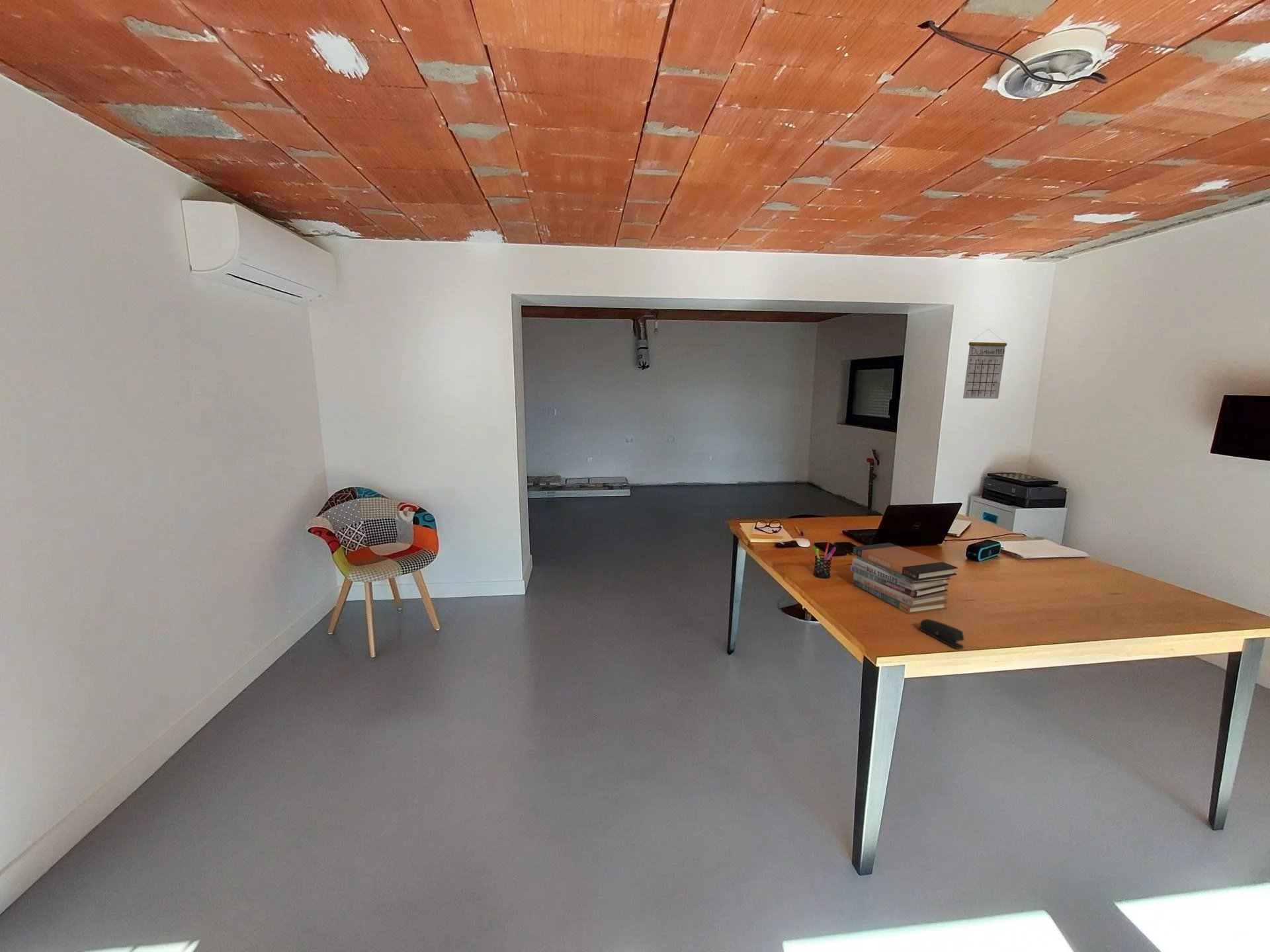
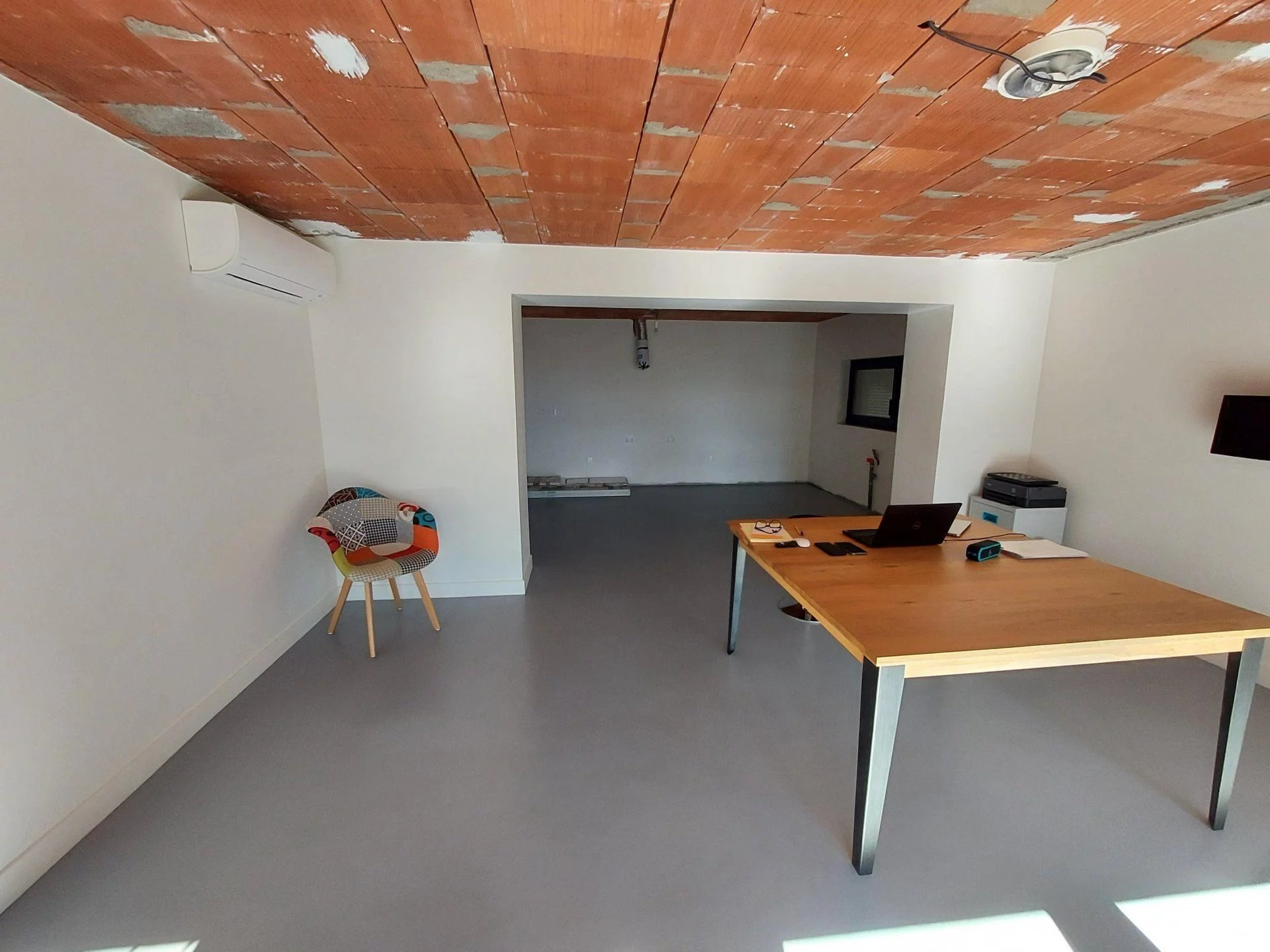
- calendar [962,329,1007,399]
- book stack [850,542,958,615]
- pen holder [812,542,837,579]
- stapler [917,618,965,650]
